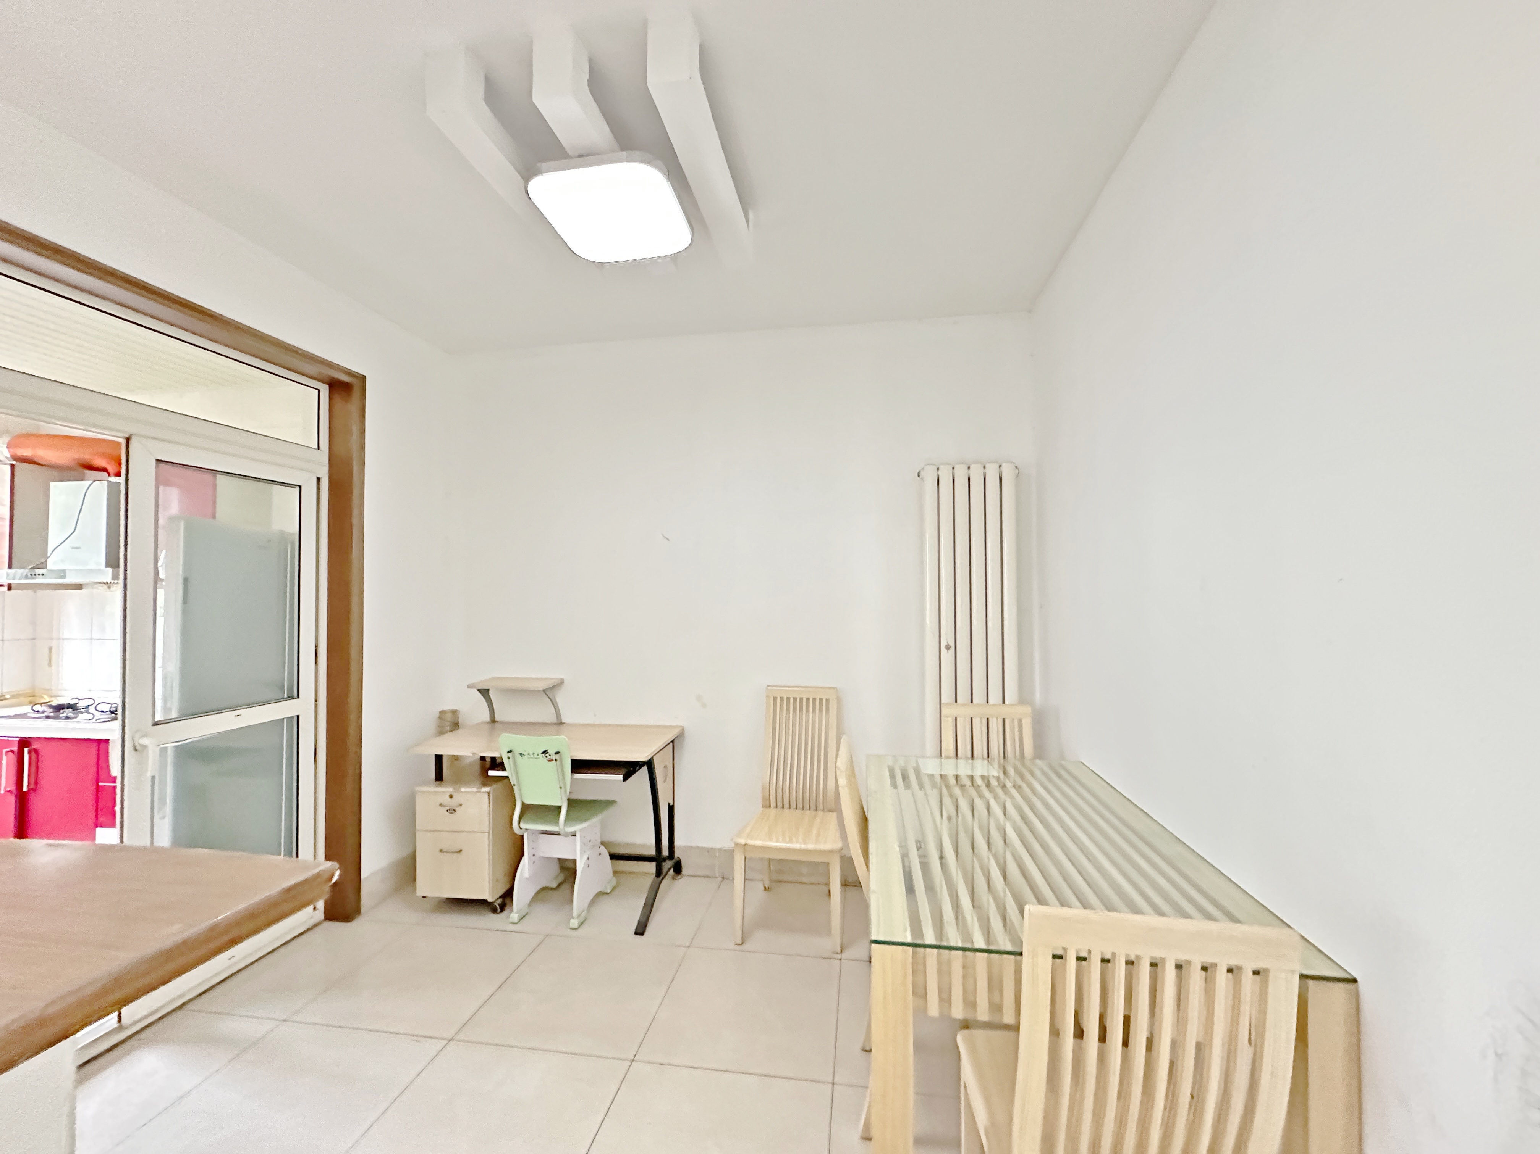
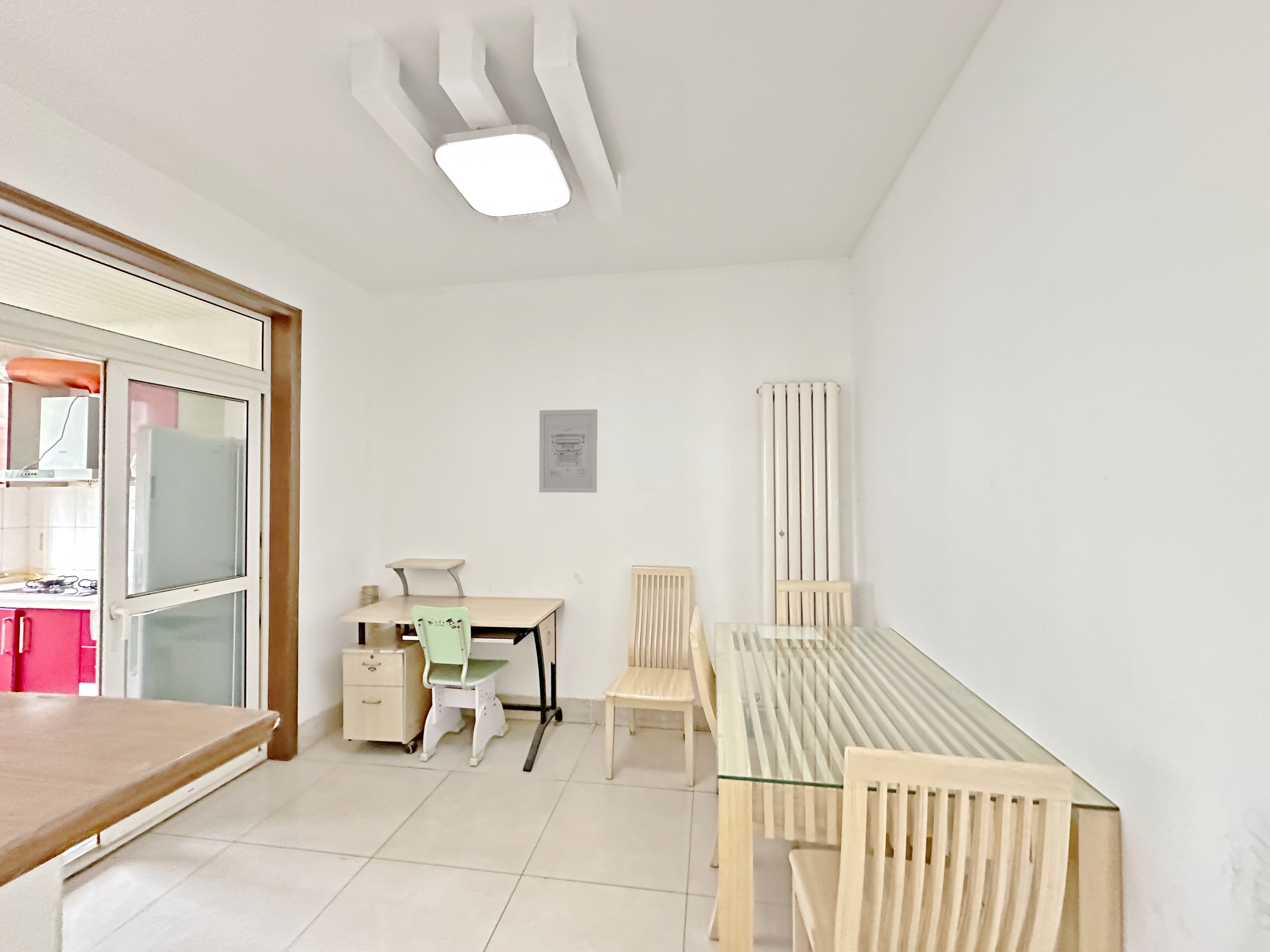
+ wall art [539,409,598,493]
